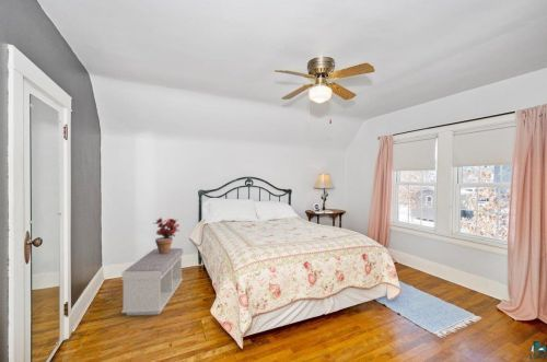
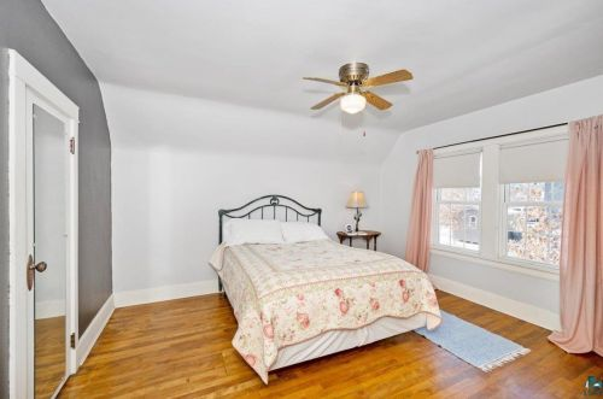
- bench [120,247,184,316]
- potted plant [153,217,181,254]
